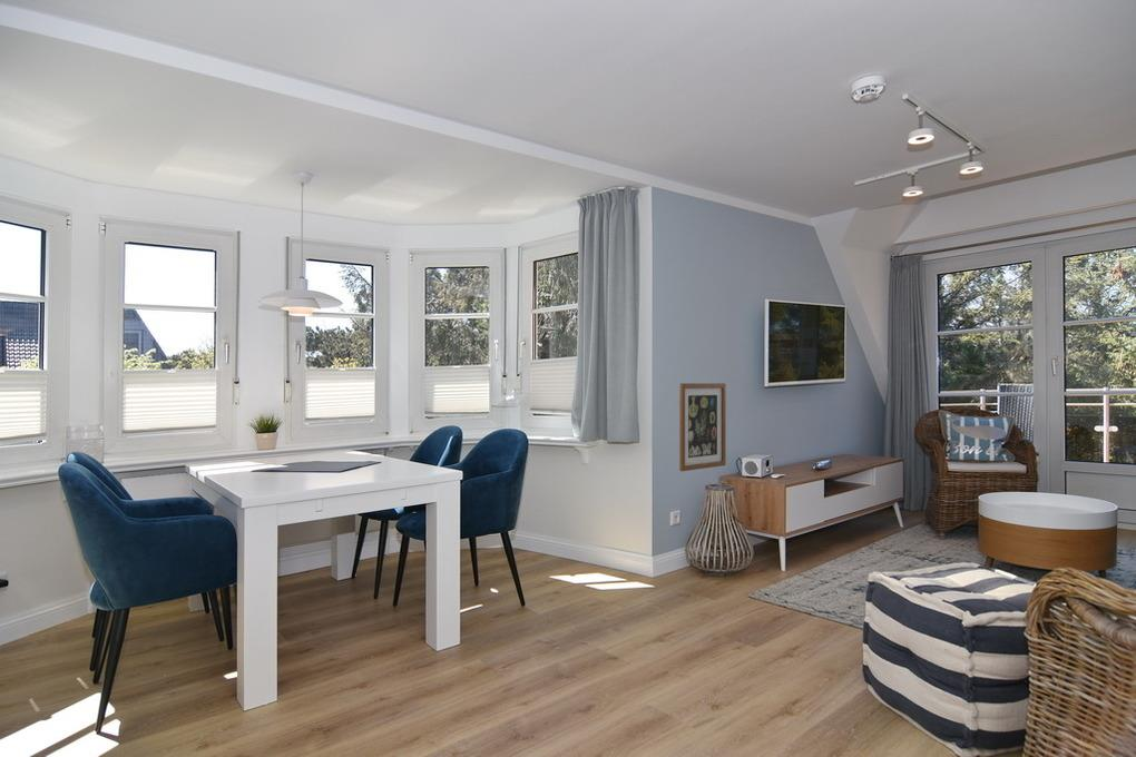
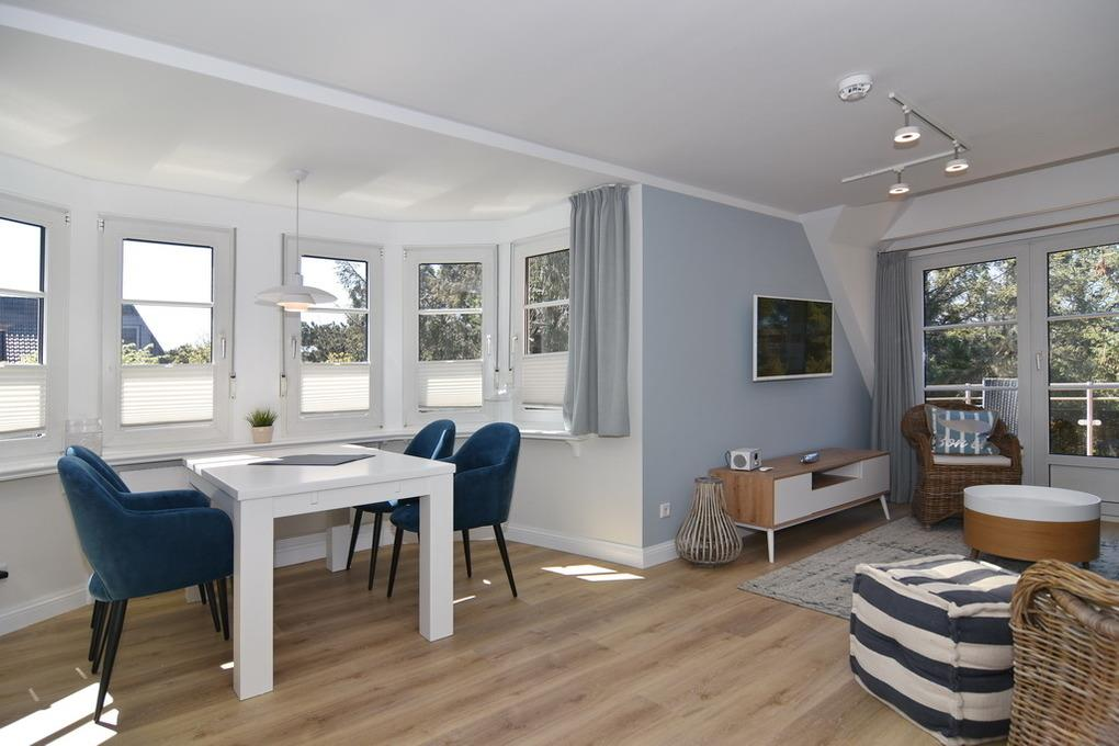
- wall art [678,382,727,472]
